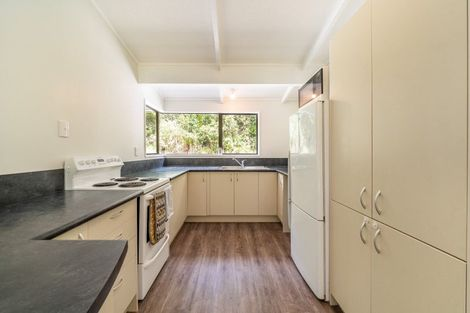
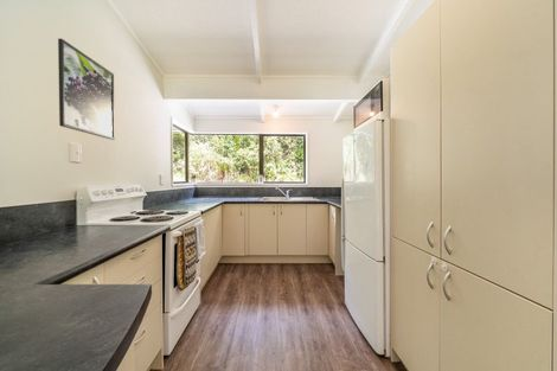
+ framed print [57,38,116,141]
